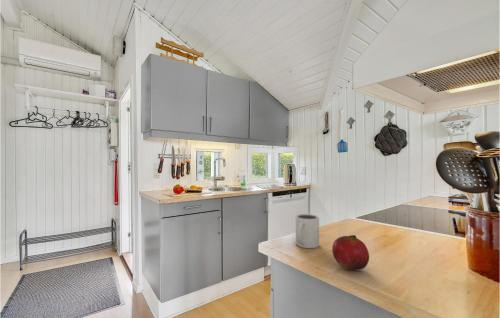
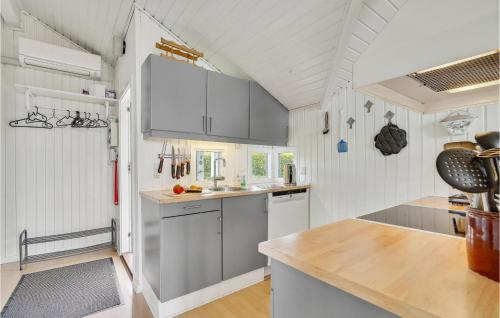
- fruit [331,234,370,271]
- mug [295,213,320,249]
